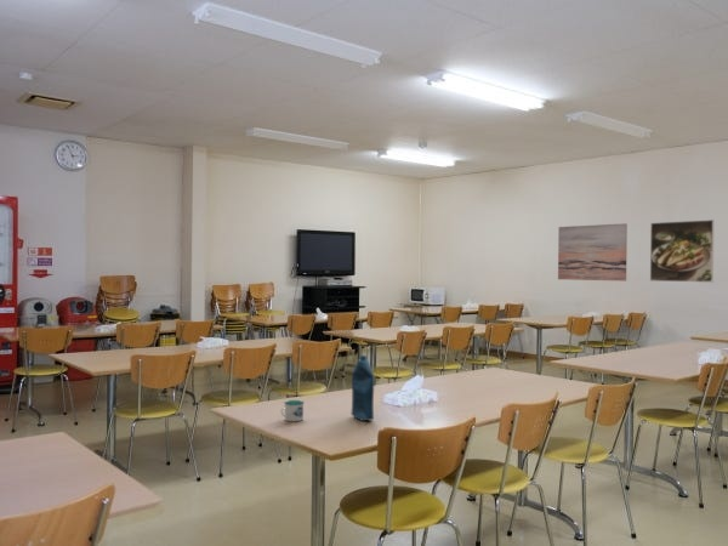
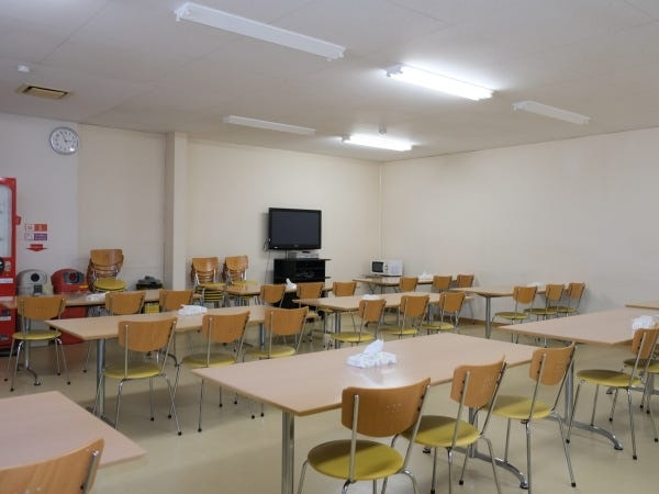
- bottle [351,354,375,422]
- wall art [557,222,629,283]
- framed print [649,218,715,284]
- mug [279,399,306,422]
